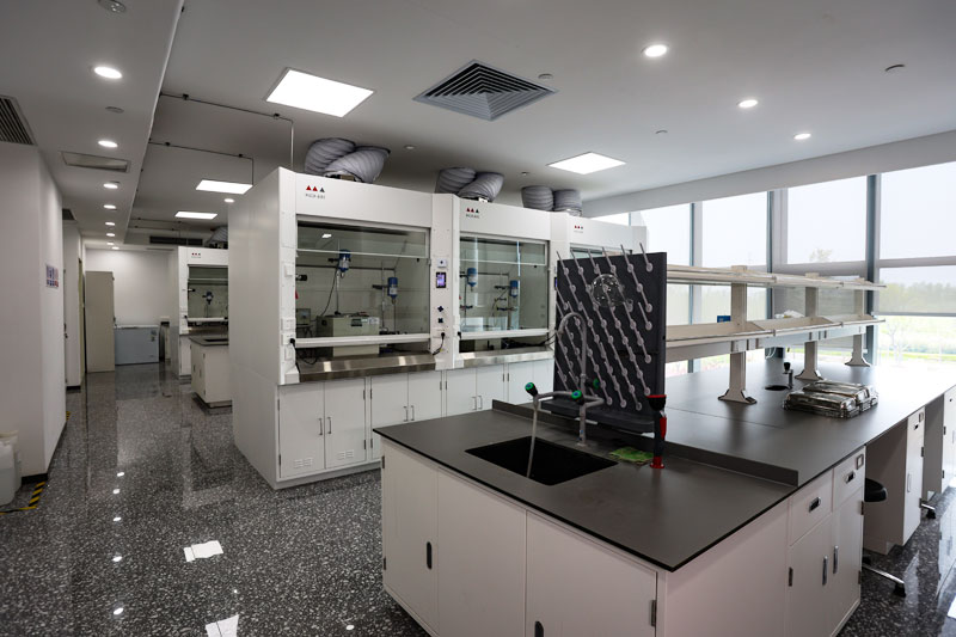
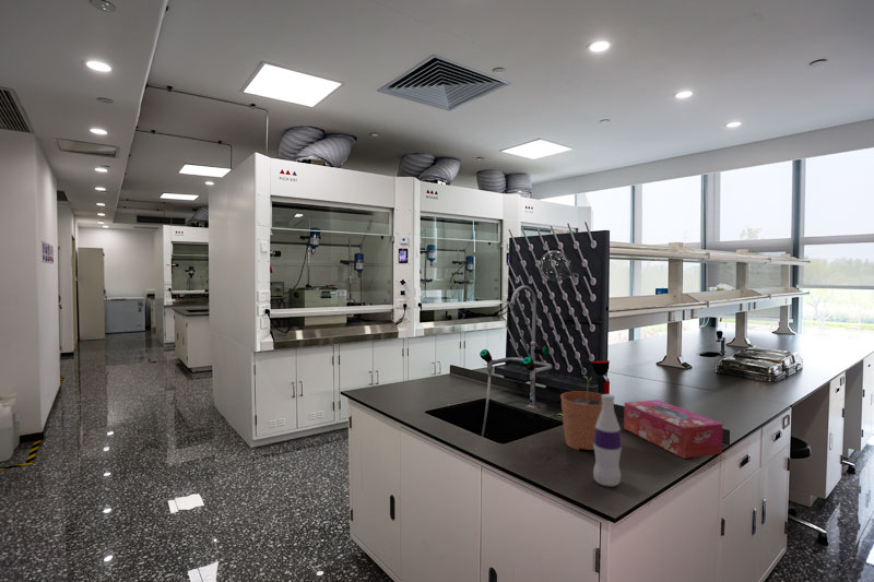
+ tissue box [623,399,723,460]
+ plant pot [559,375,603,451]
+ bottle [592,393,623,488]
